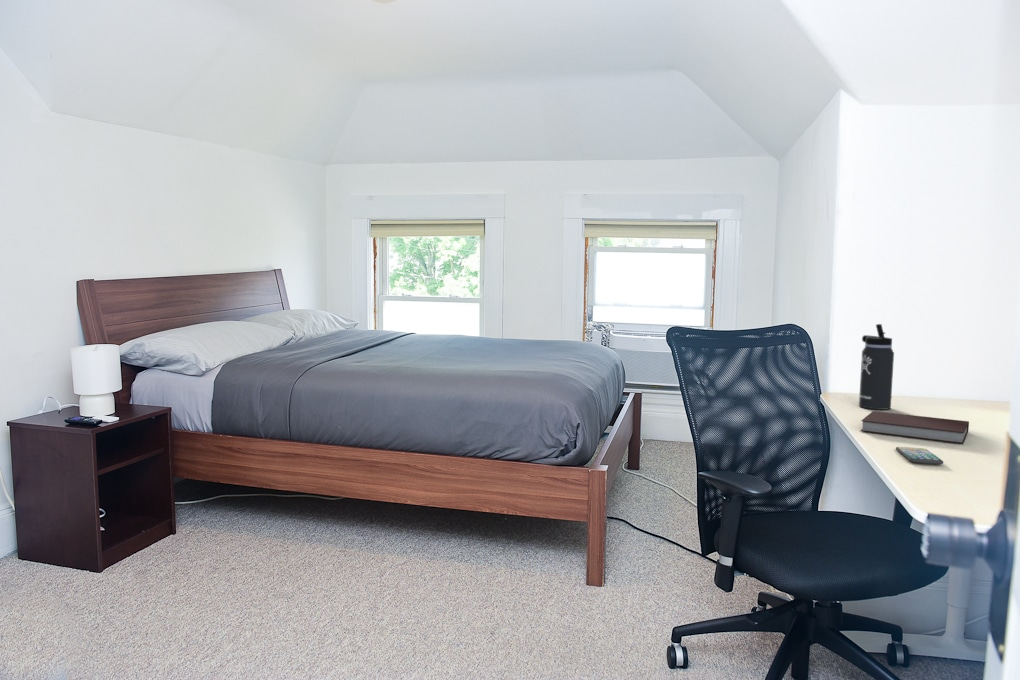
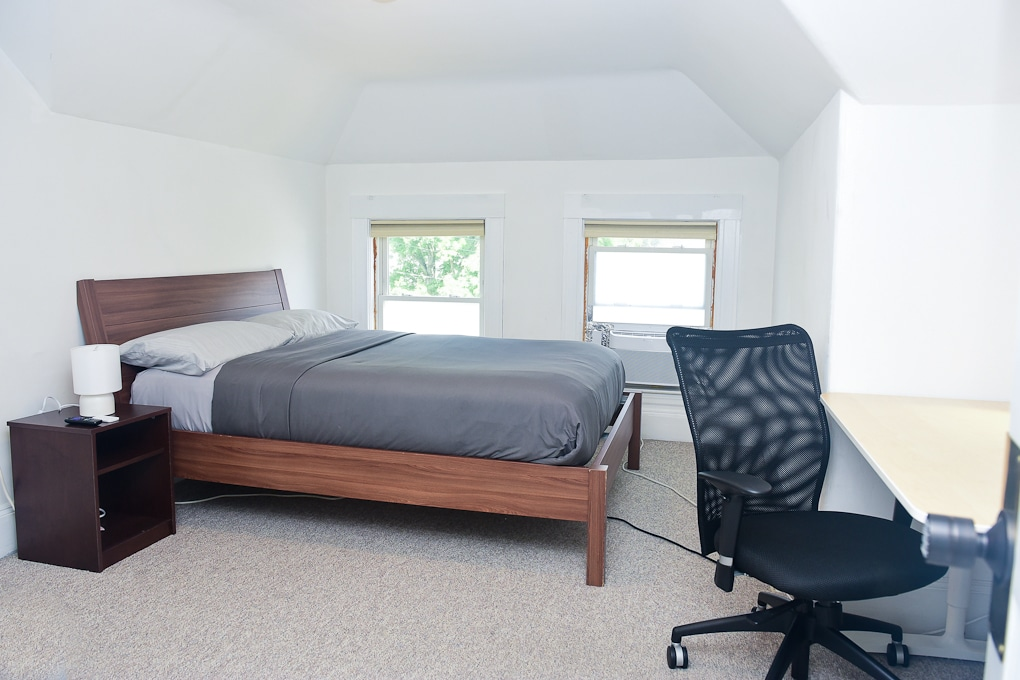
- smartphone [895,446,944,465]
- thermos bottle [858,323,895,411]
- notebook [860,410,970,445]
